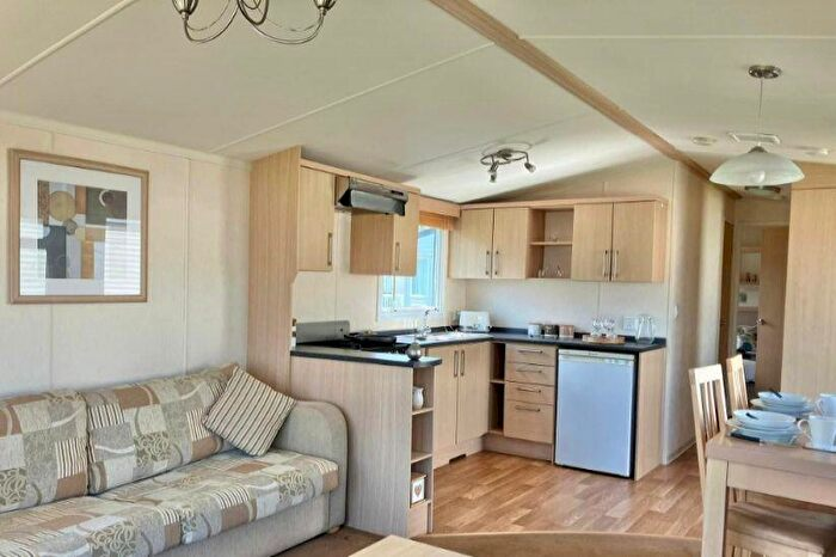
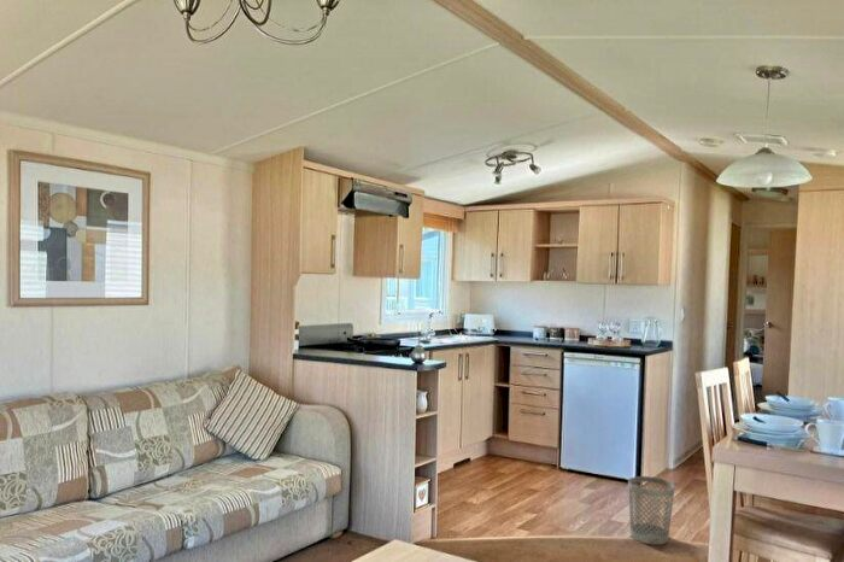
+ wastebasket [627,475,676,545]
